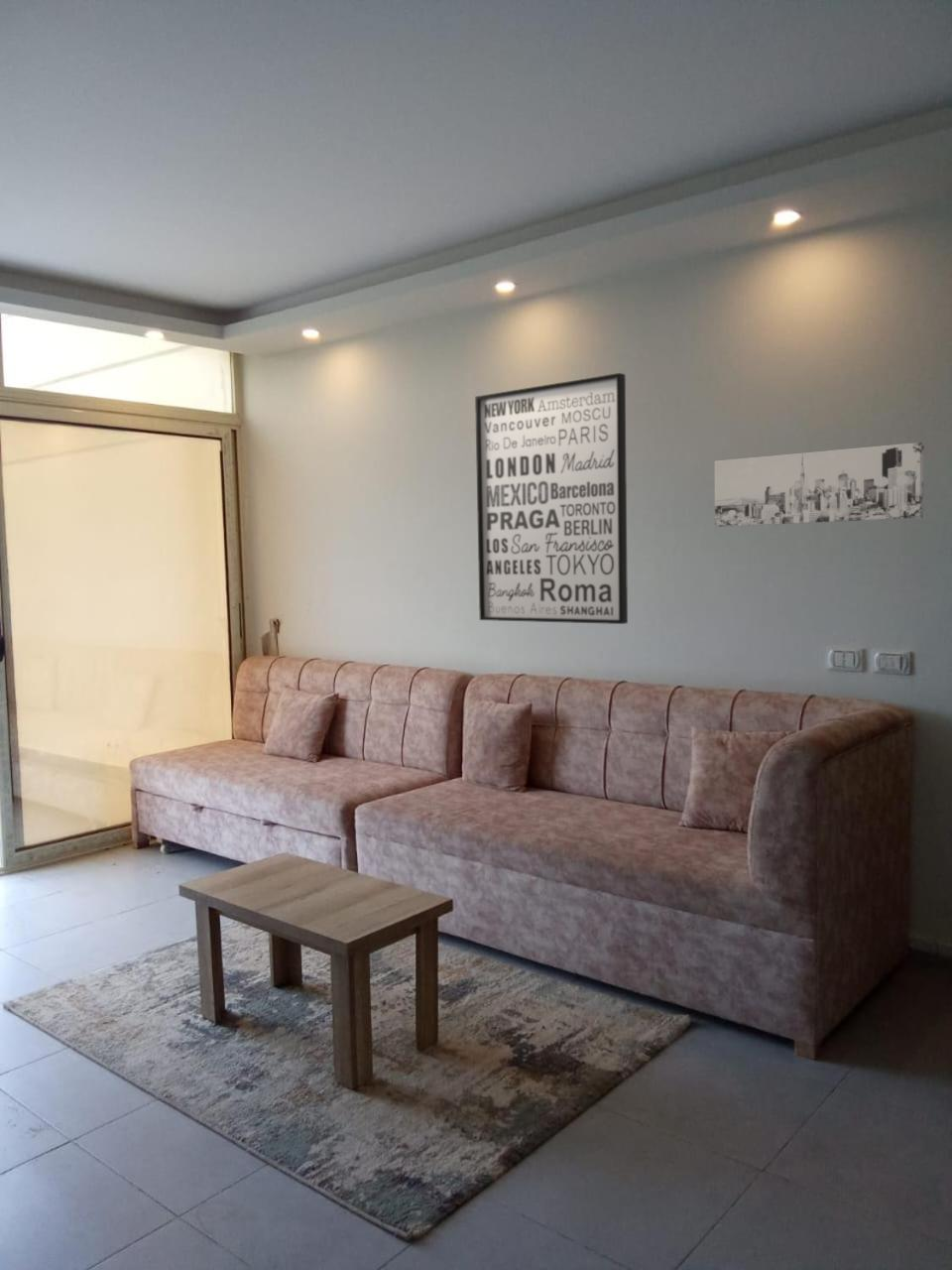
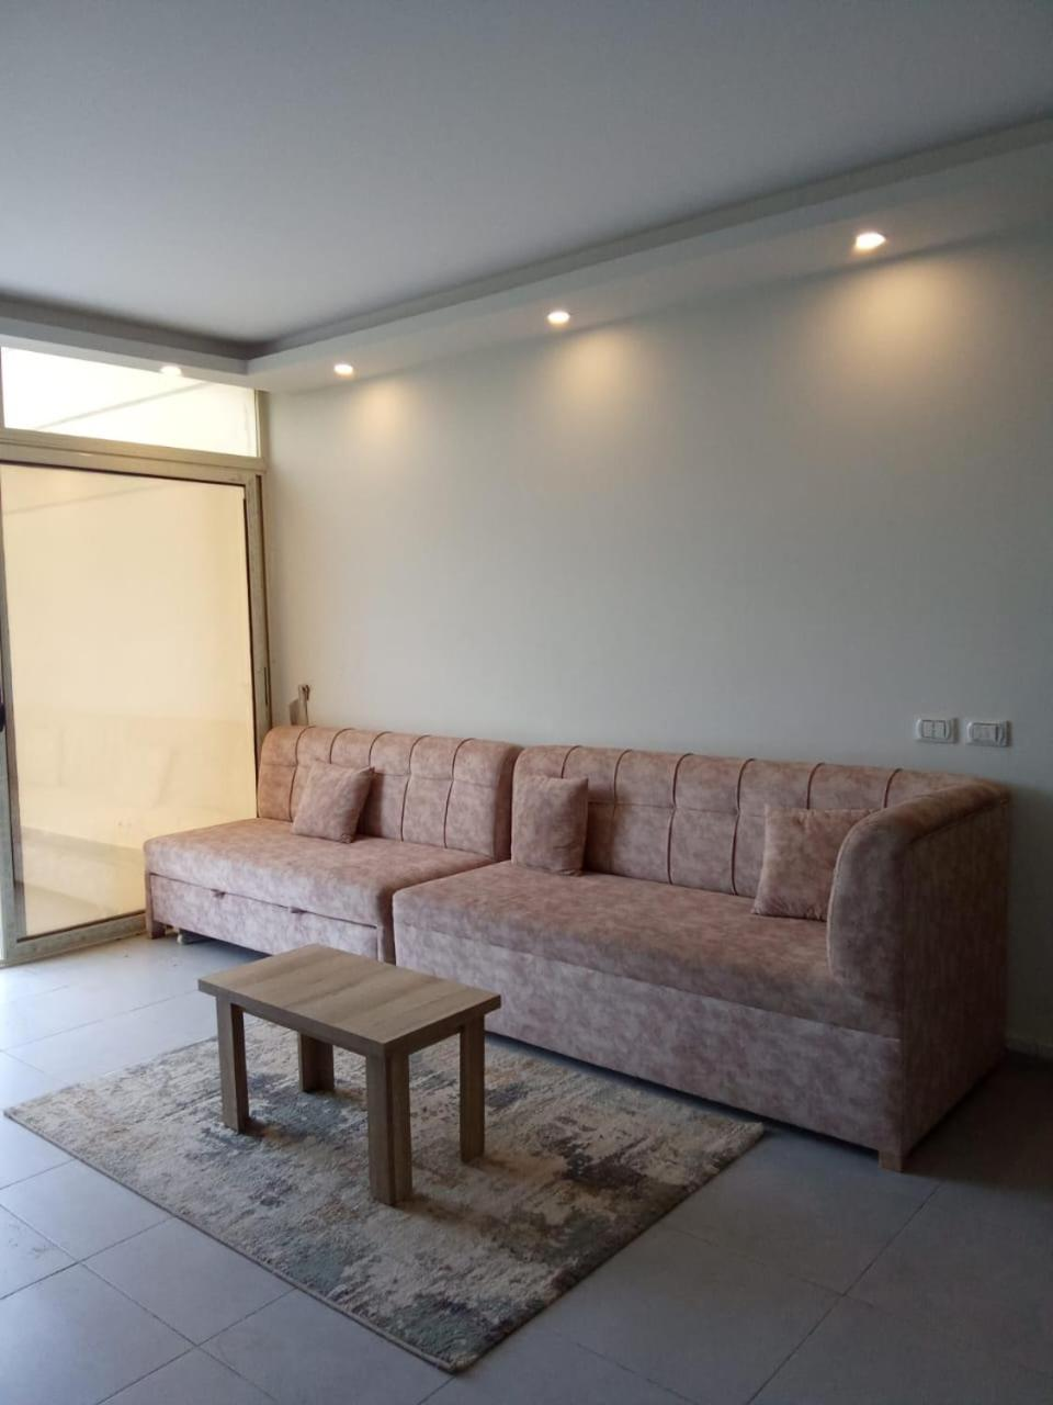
- wall art [474,372,629,625]
- wall art [714,442,925,528]
